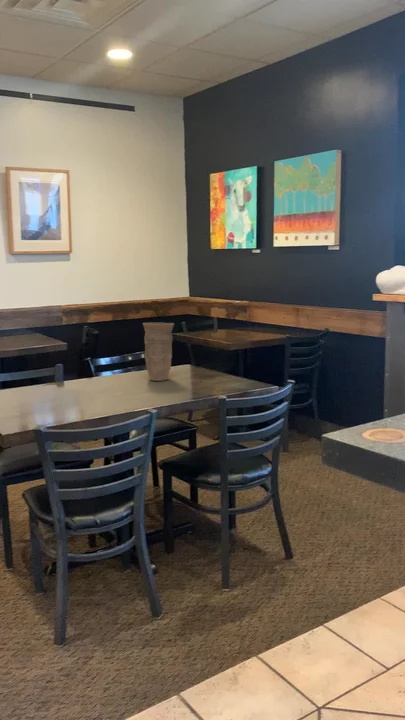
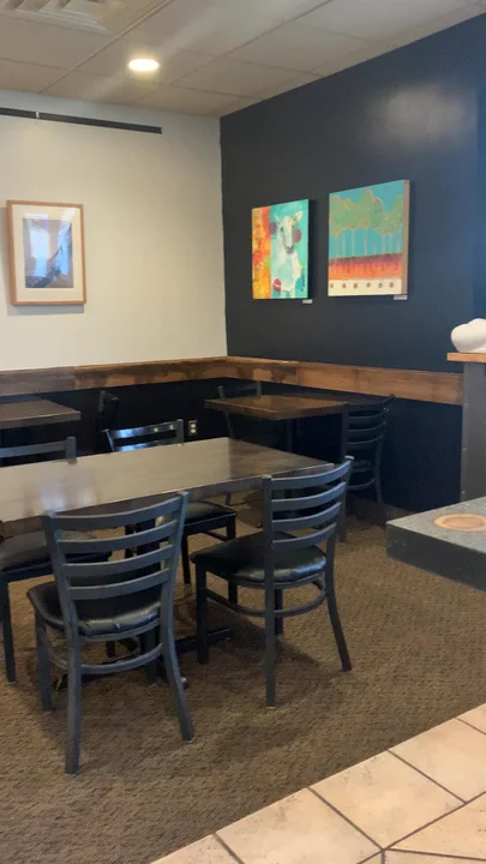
- vase [142,321,175,382]
